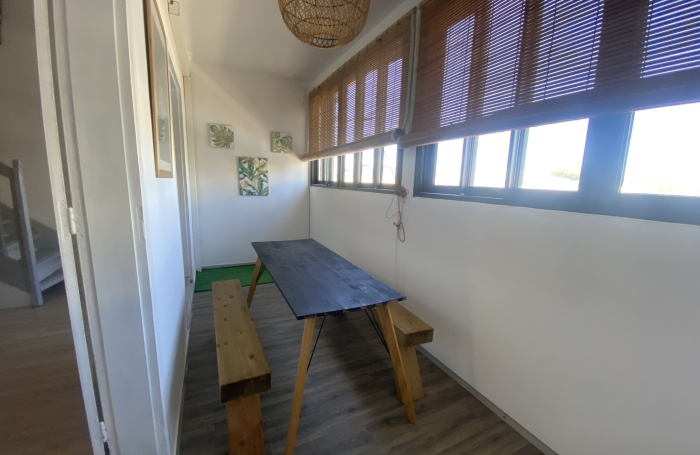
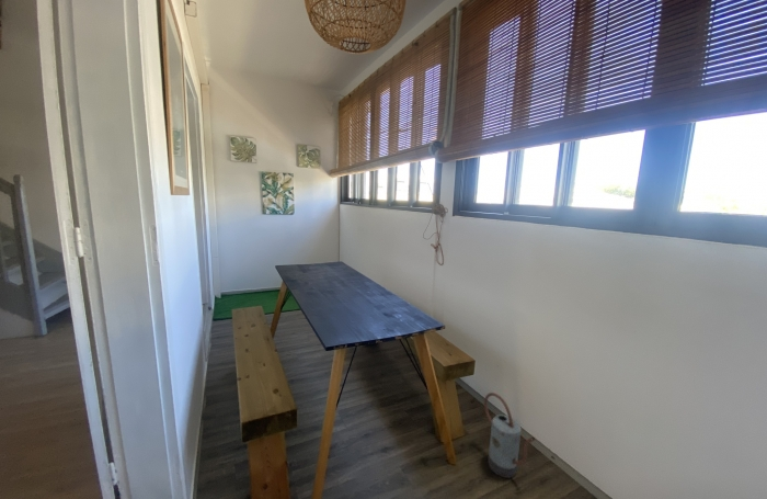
+ watering can [483,392,537,479]
